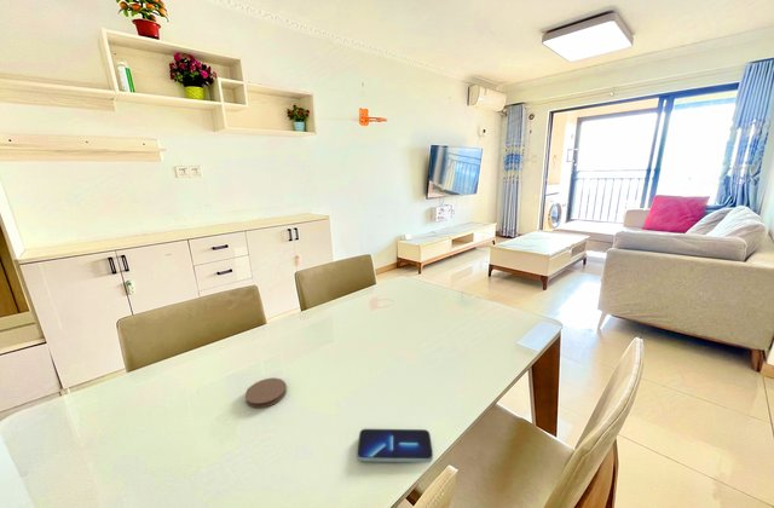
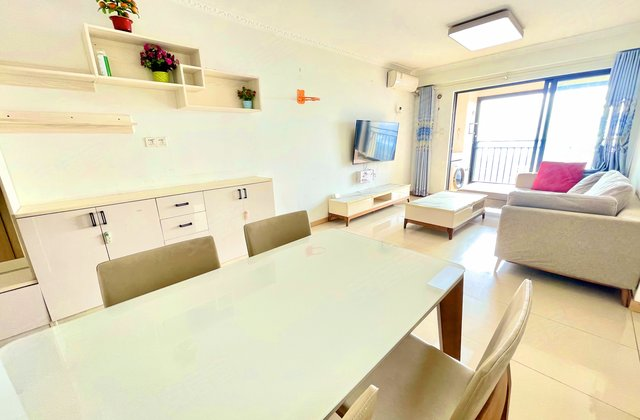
- smartphone [356,428,434,463]
- coaster [244,377,288,409]
